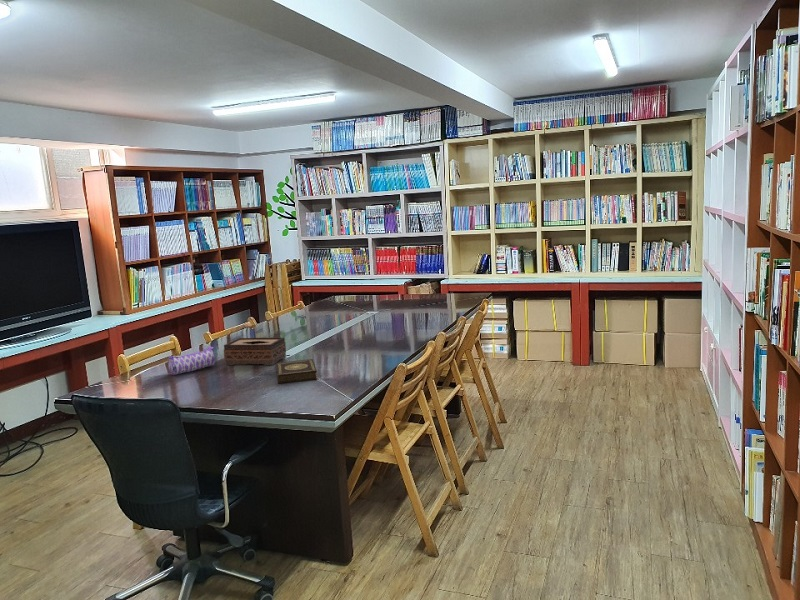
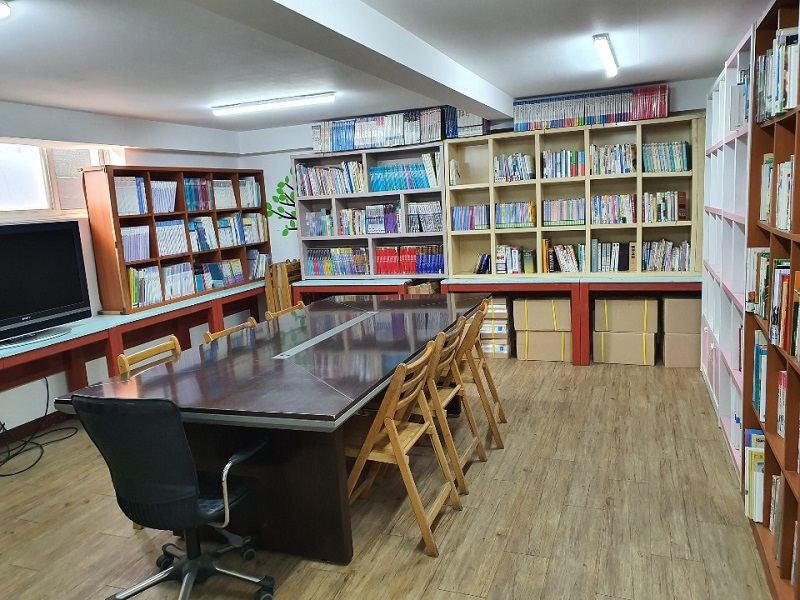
- pencil case [167,346,216,376]
- tissue box [223,337,287,366]
- book [275,358,318,384]
